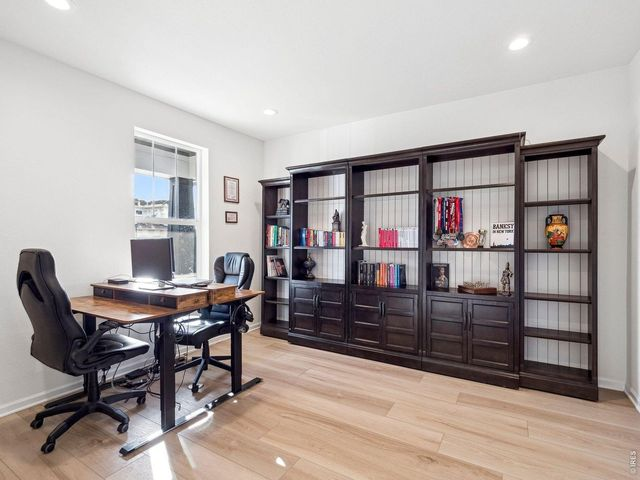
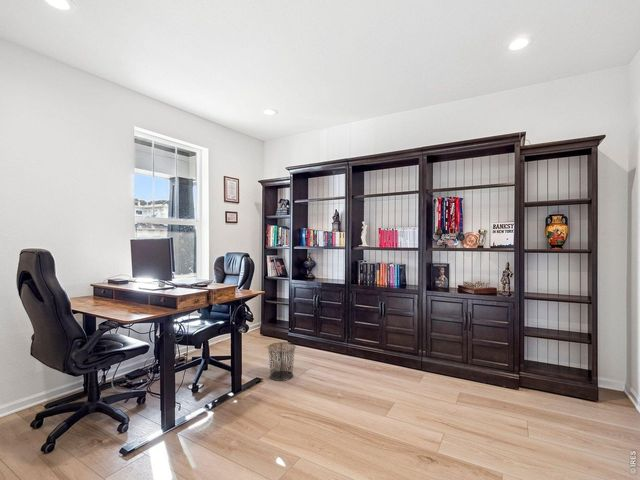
+ waste bin [267,341,296,382]
